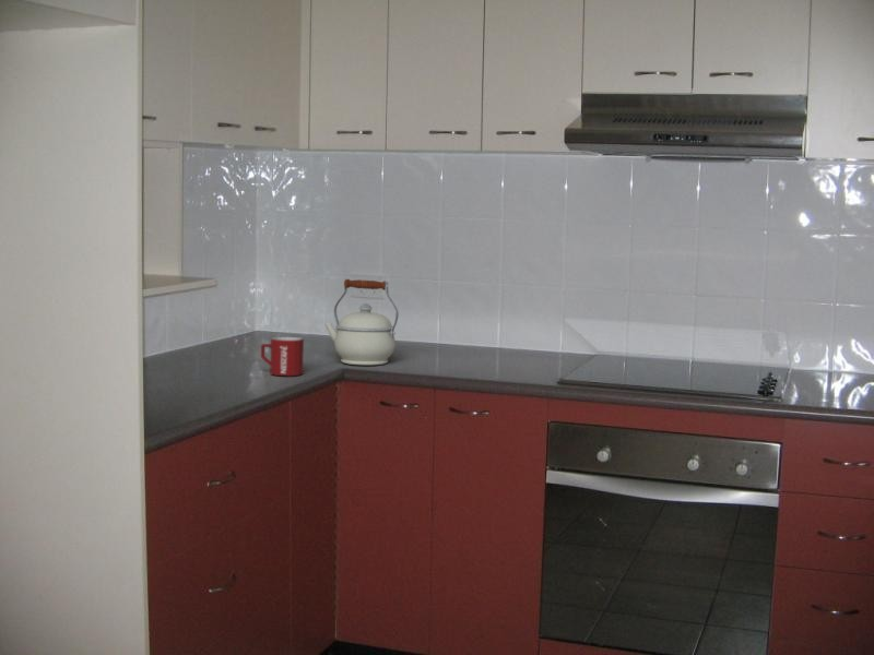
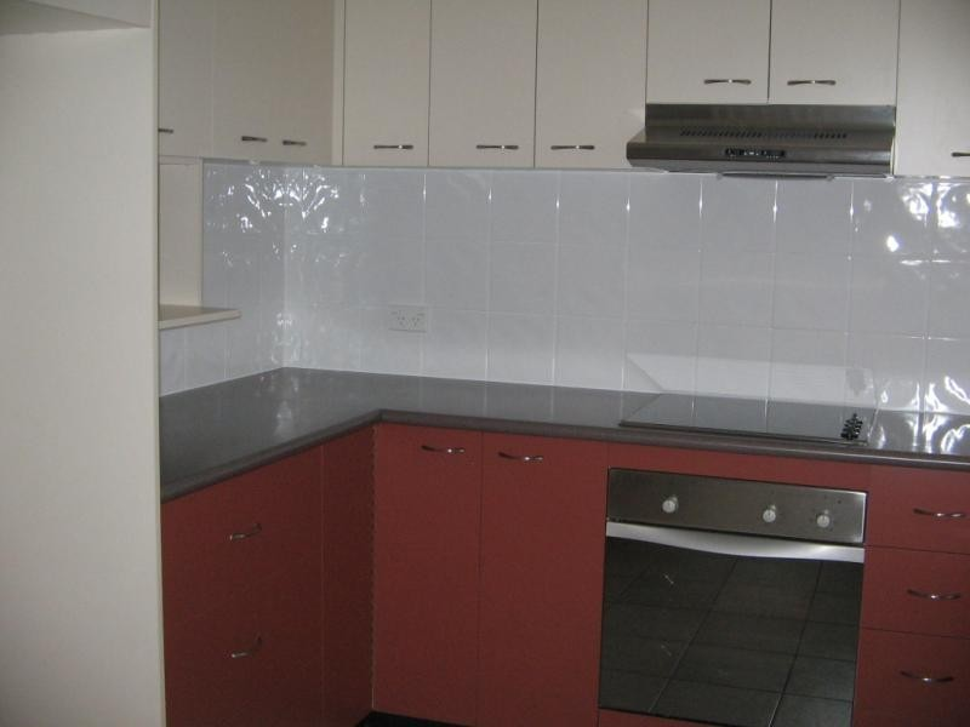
- mug [260,336,305,377]
- kettle [324,278,400,366]
